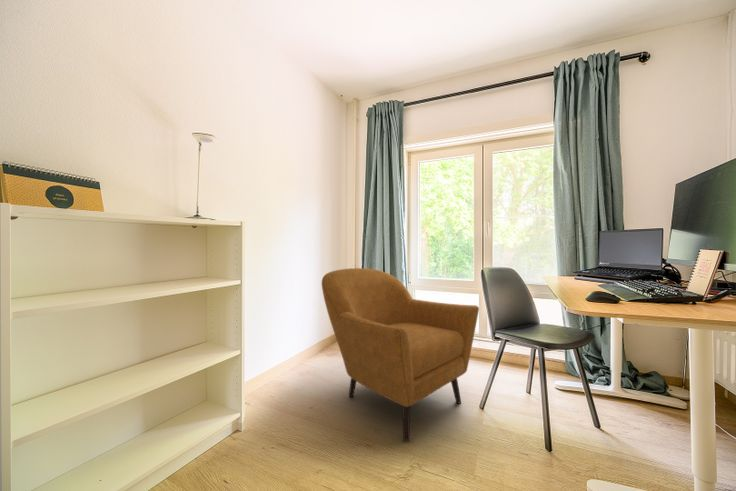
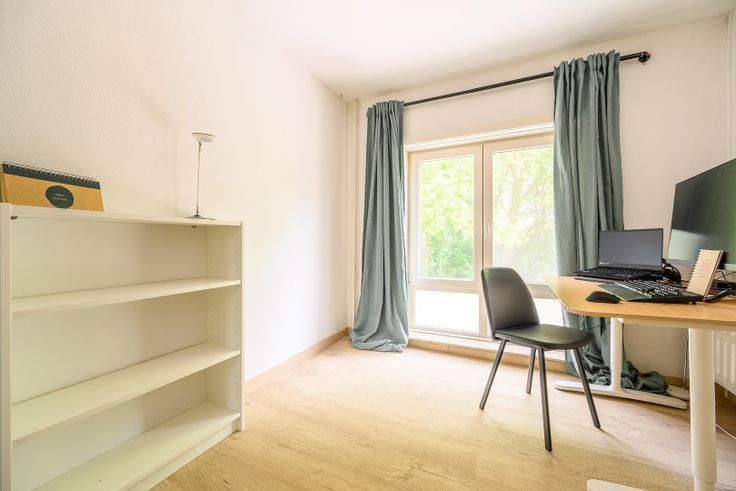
- armchair [321,267,480,442]
